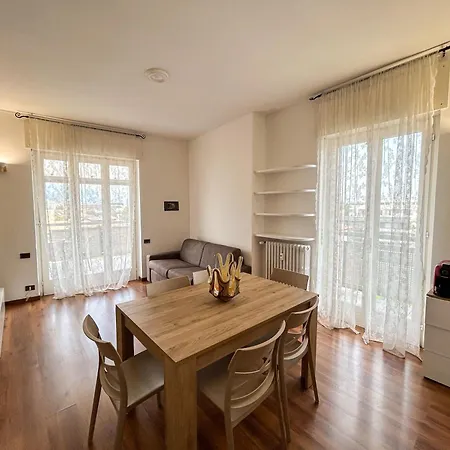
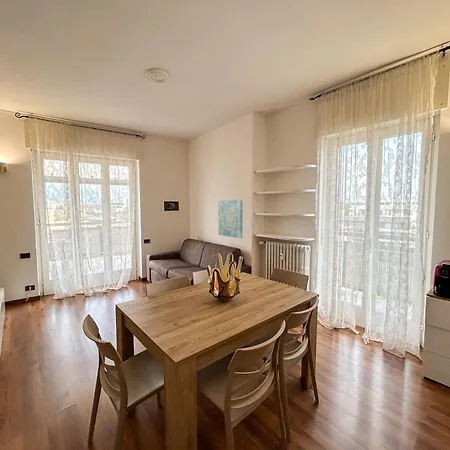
+ wall art [217,199,243,239]
